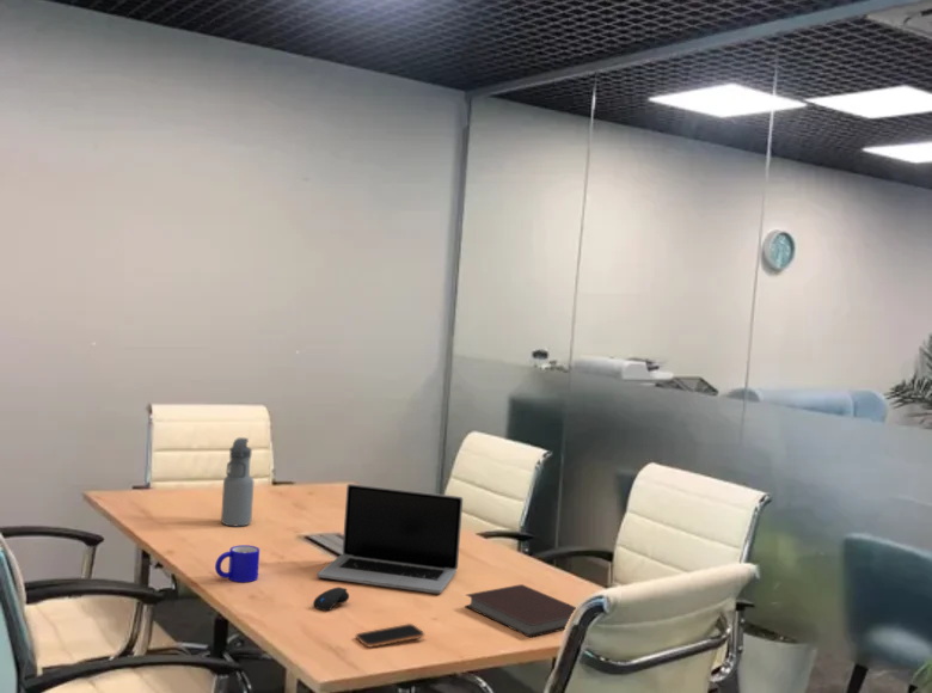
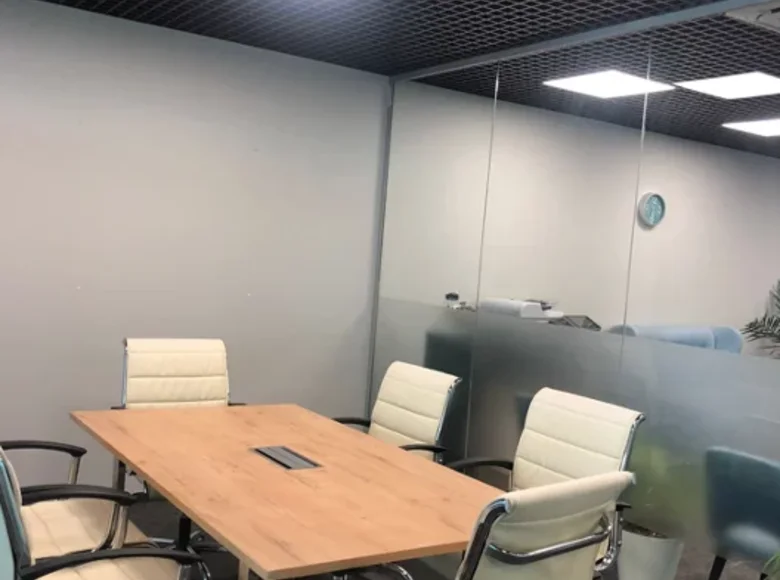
- computer mouse [312,585,350,612]
- notebook [464,583,577,639]
- mug [214,544,260,583]
- laptop [317,483,464,595]
- water bottle [220,436,255,527]
- smartphone [355,623,427,649]
